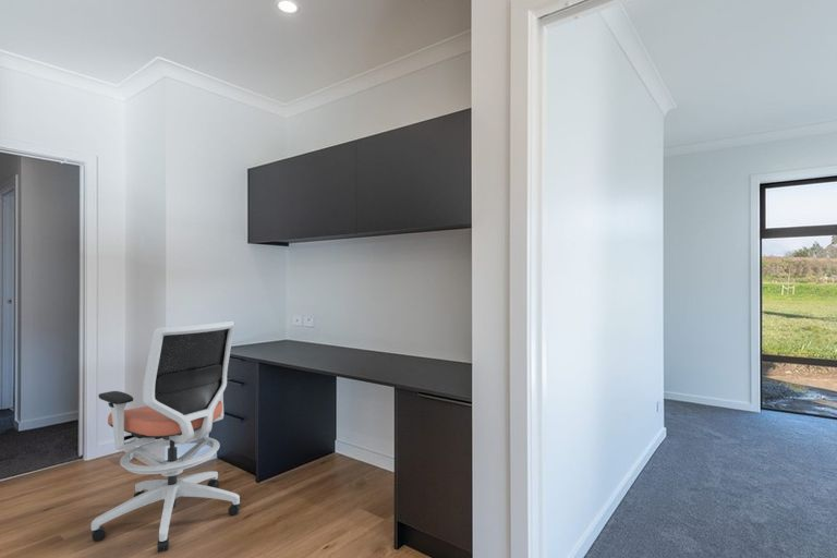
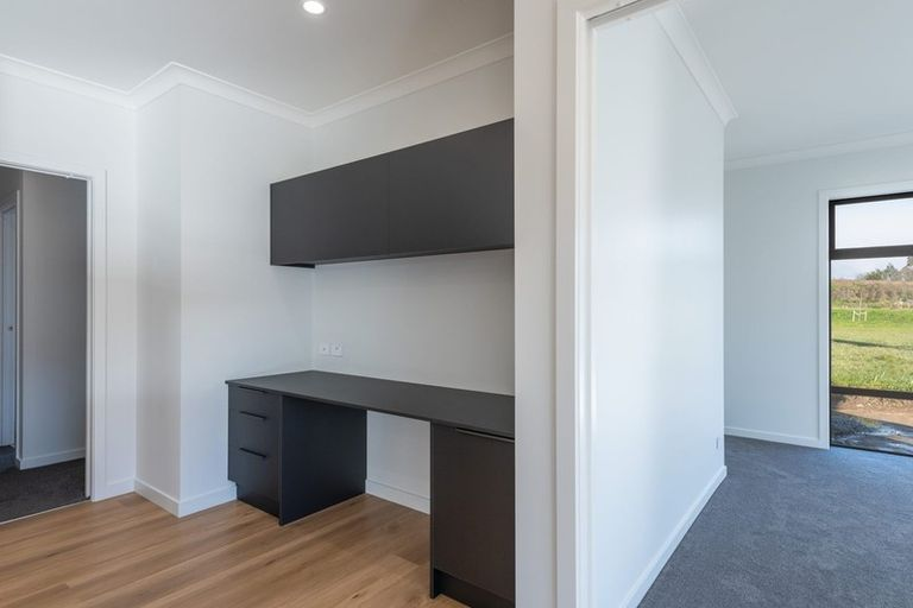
- office chair [90,320,242,553]
